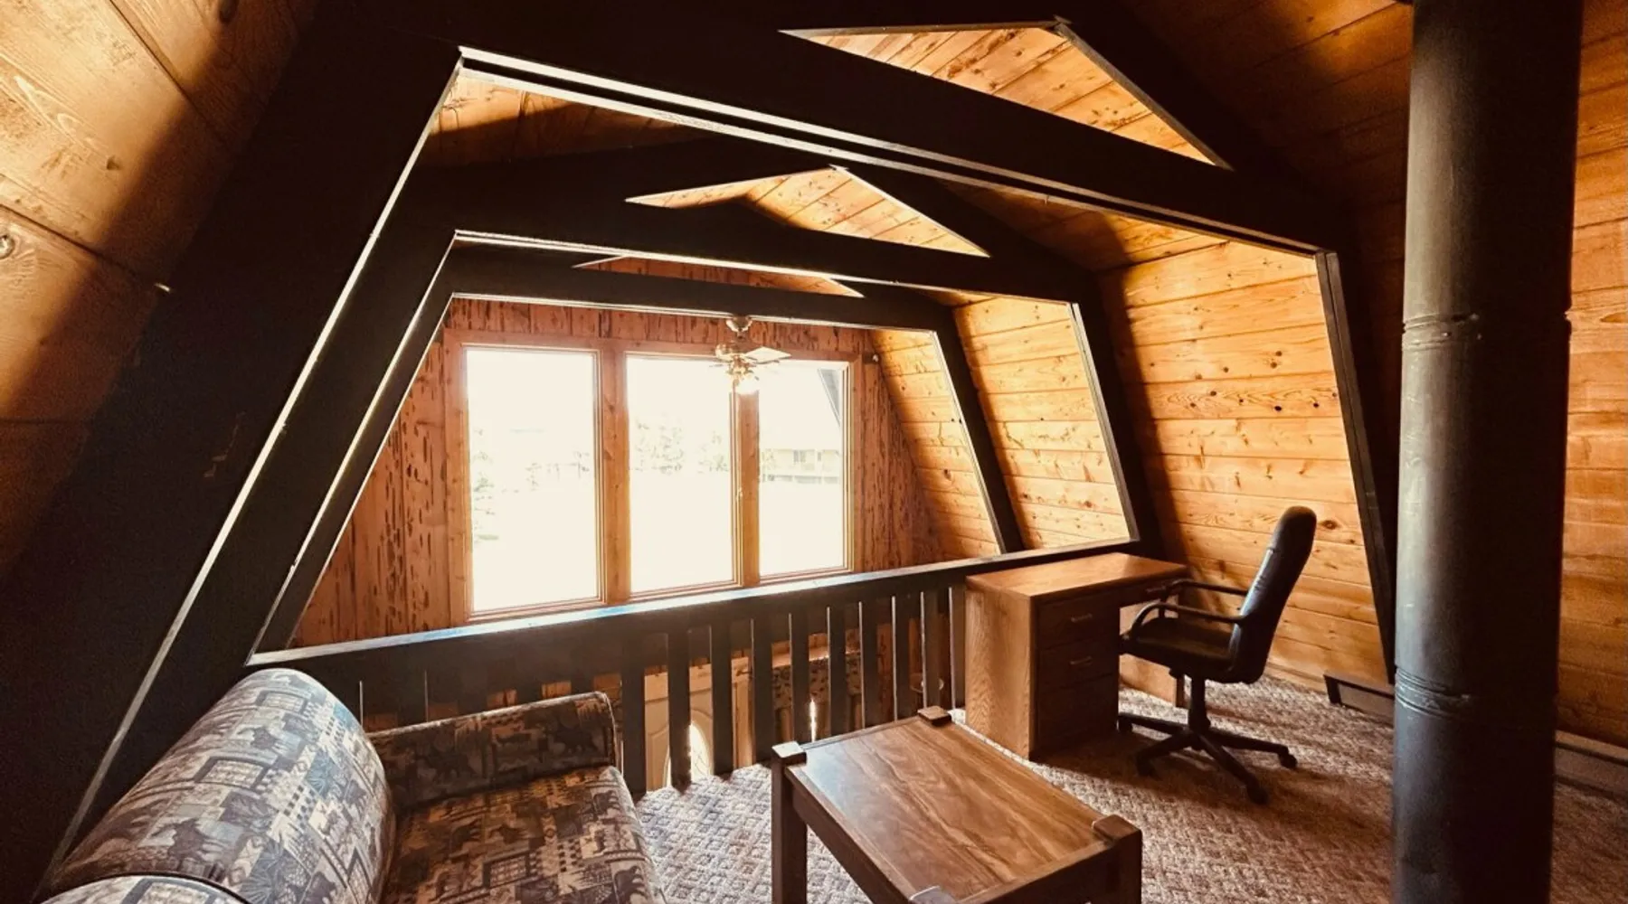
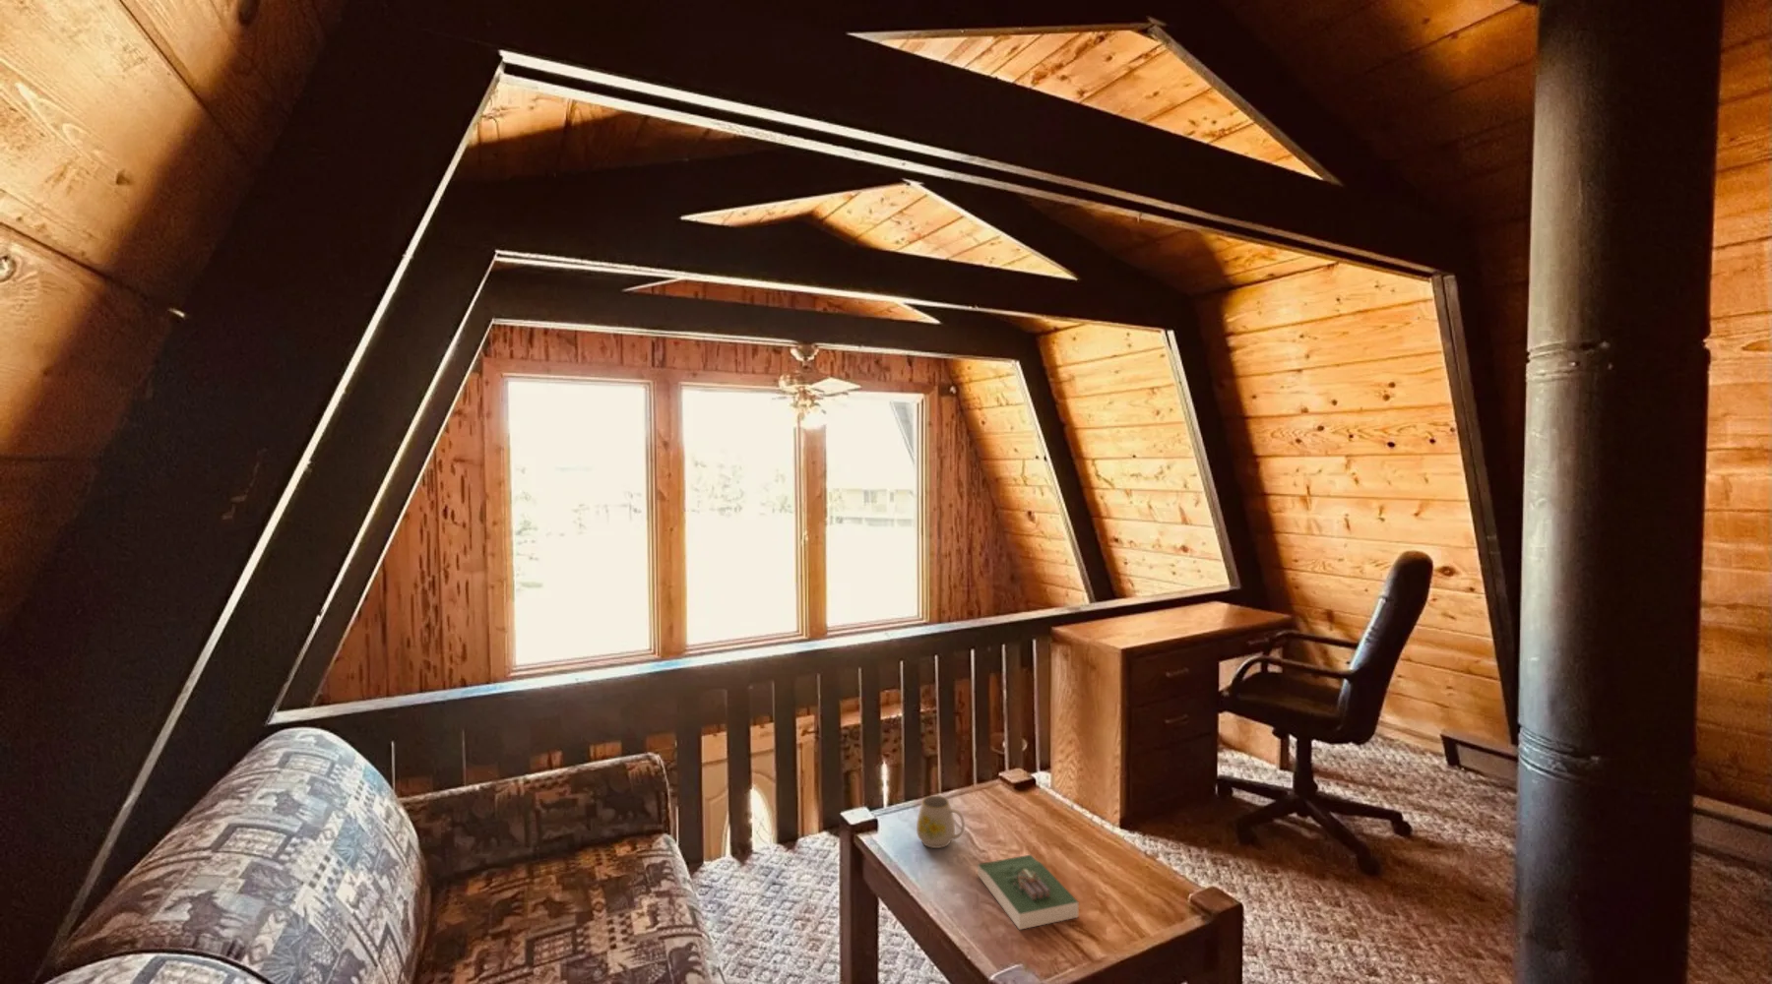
+ mug [915,795,966,849]
+ book [977,854,1079,931]
